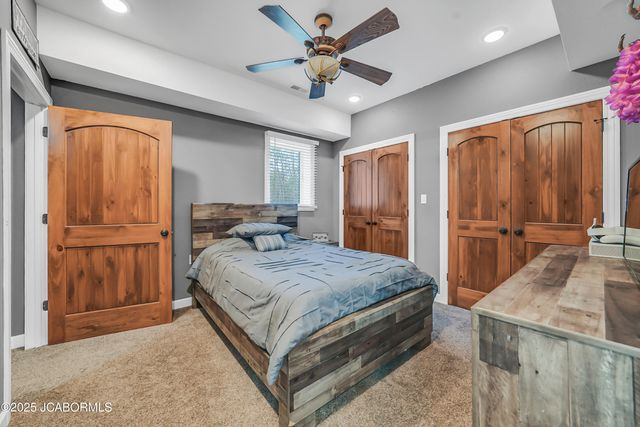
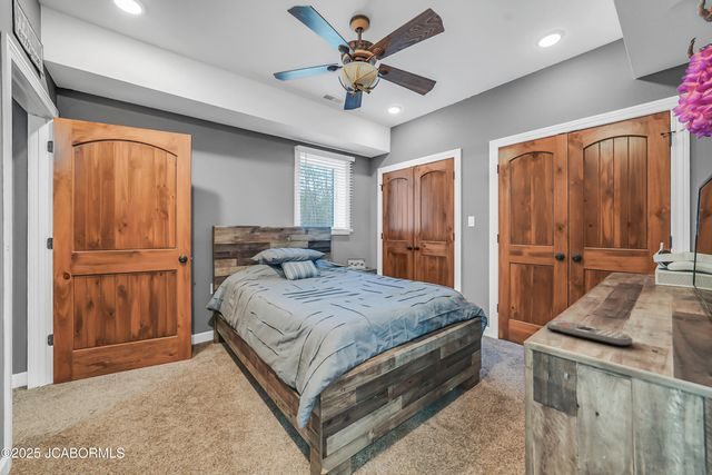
+ remote control [545,319,634,347]
